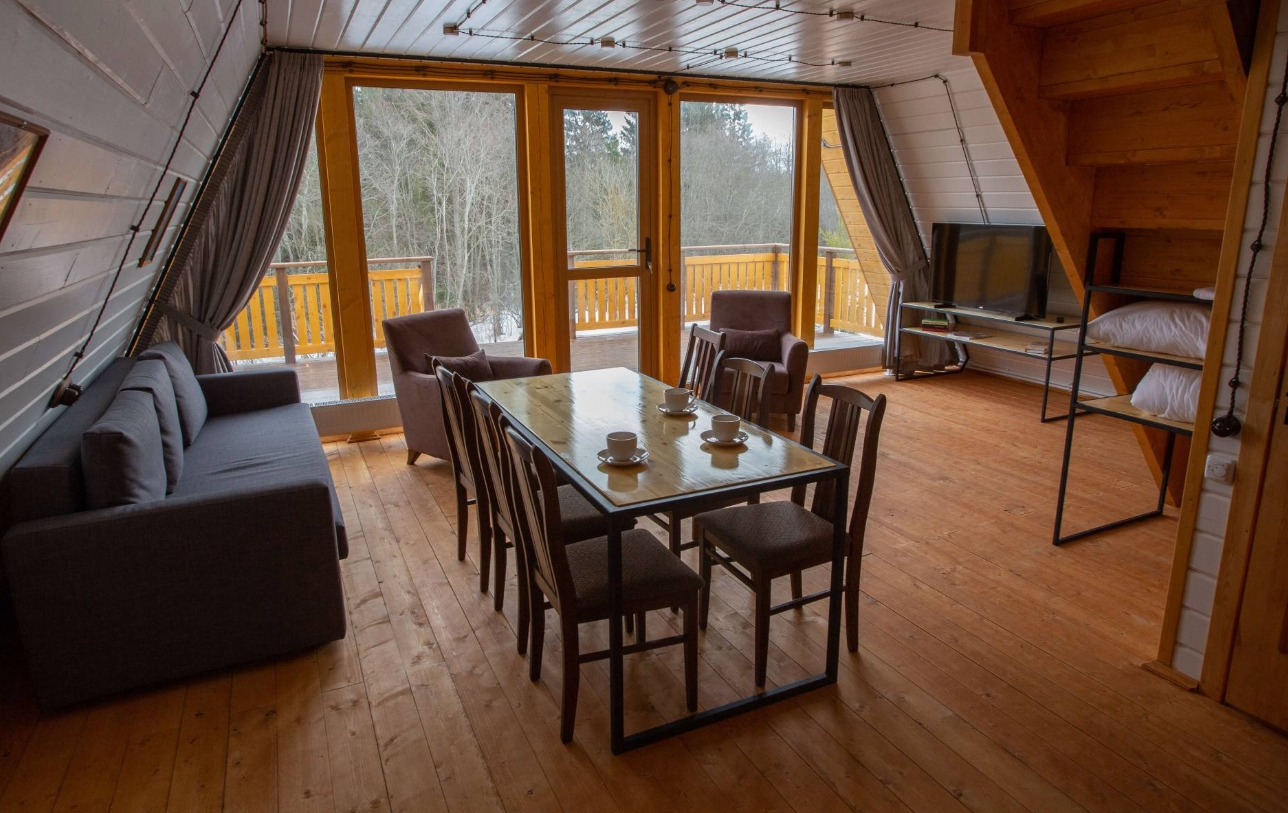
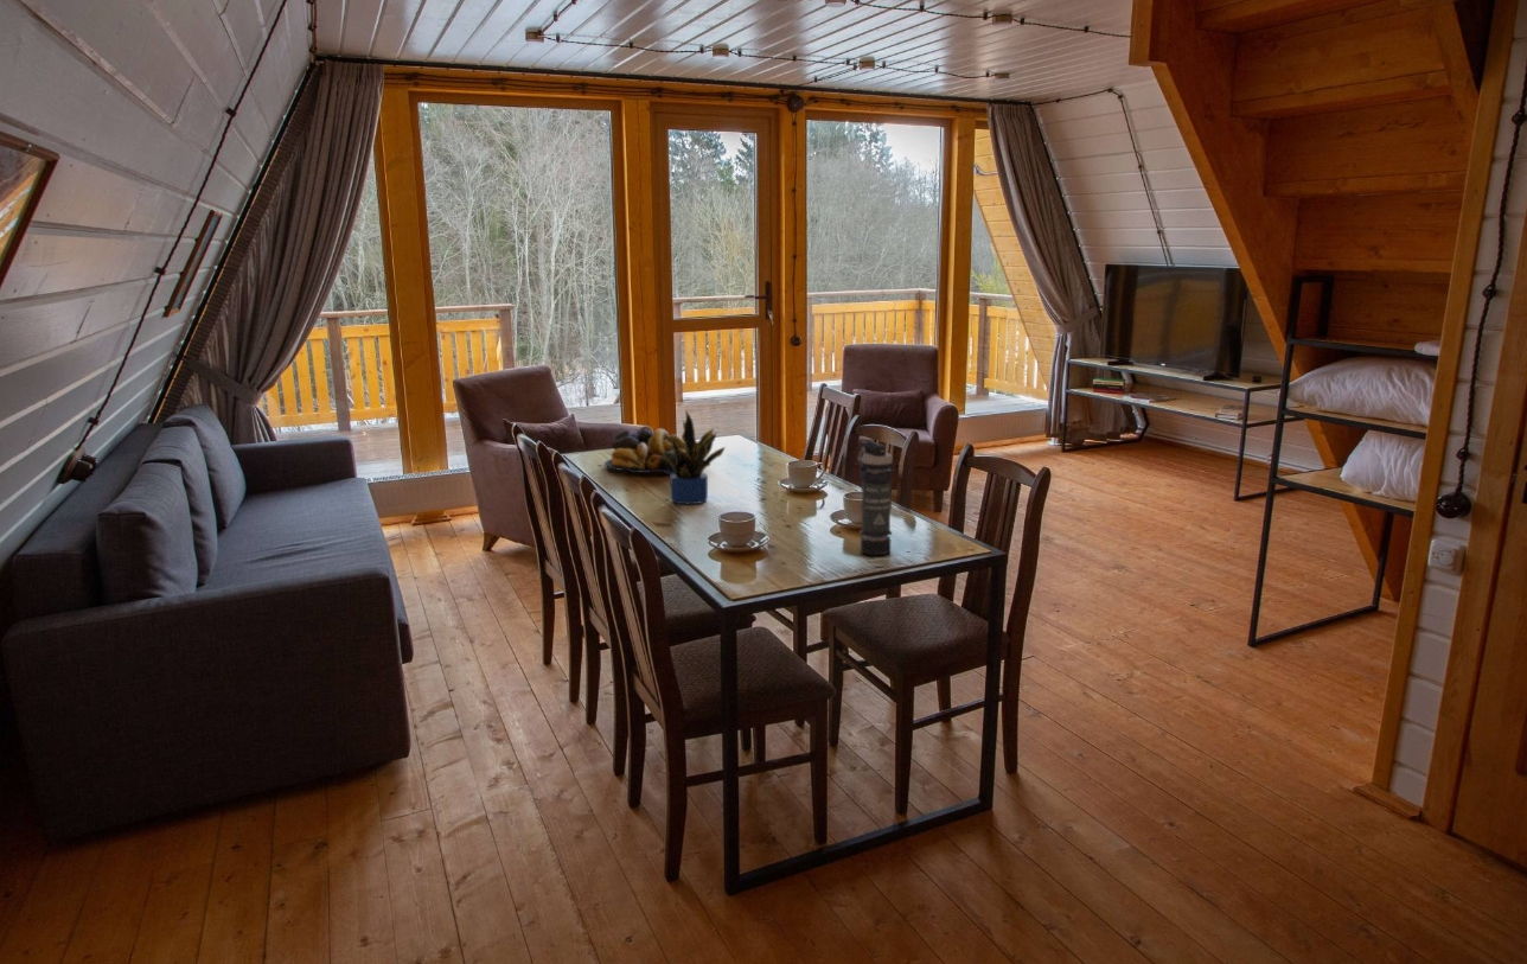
+ smoke grenade [857,439,895,556]
+ fruit bowl [603,427,686,475]
+ potted plant [660,409,727,505]
